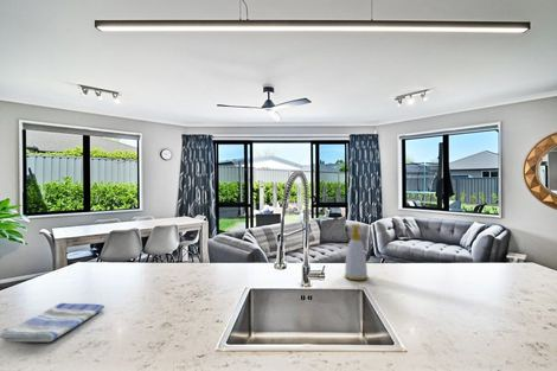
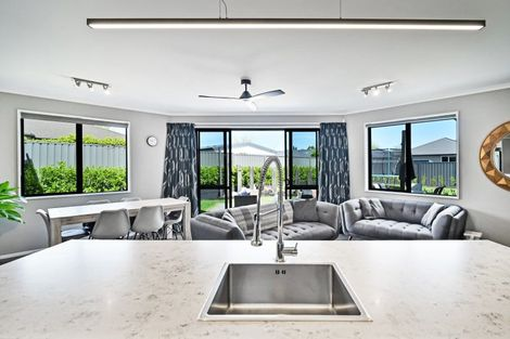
- soap bottle [344,223,369,281]
- dish towel [0,302,105,343]
